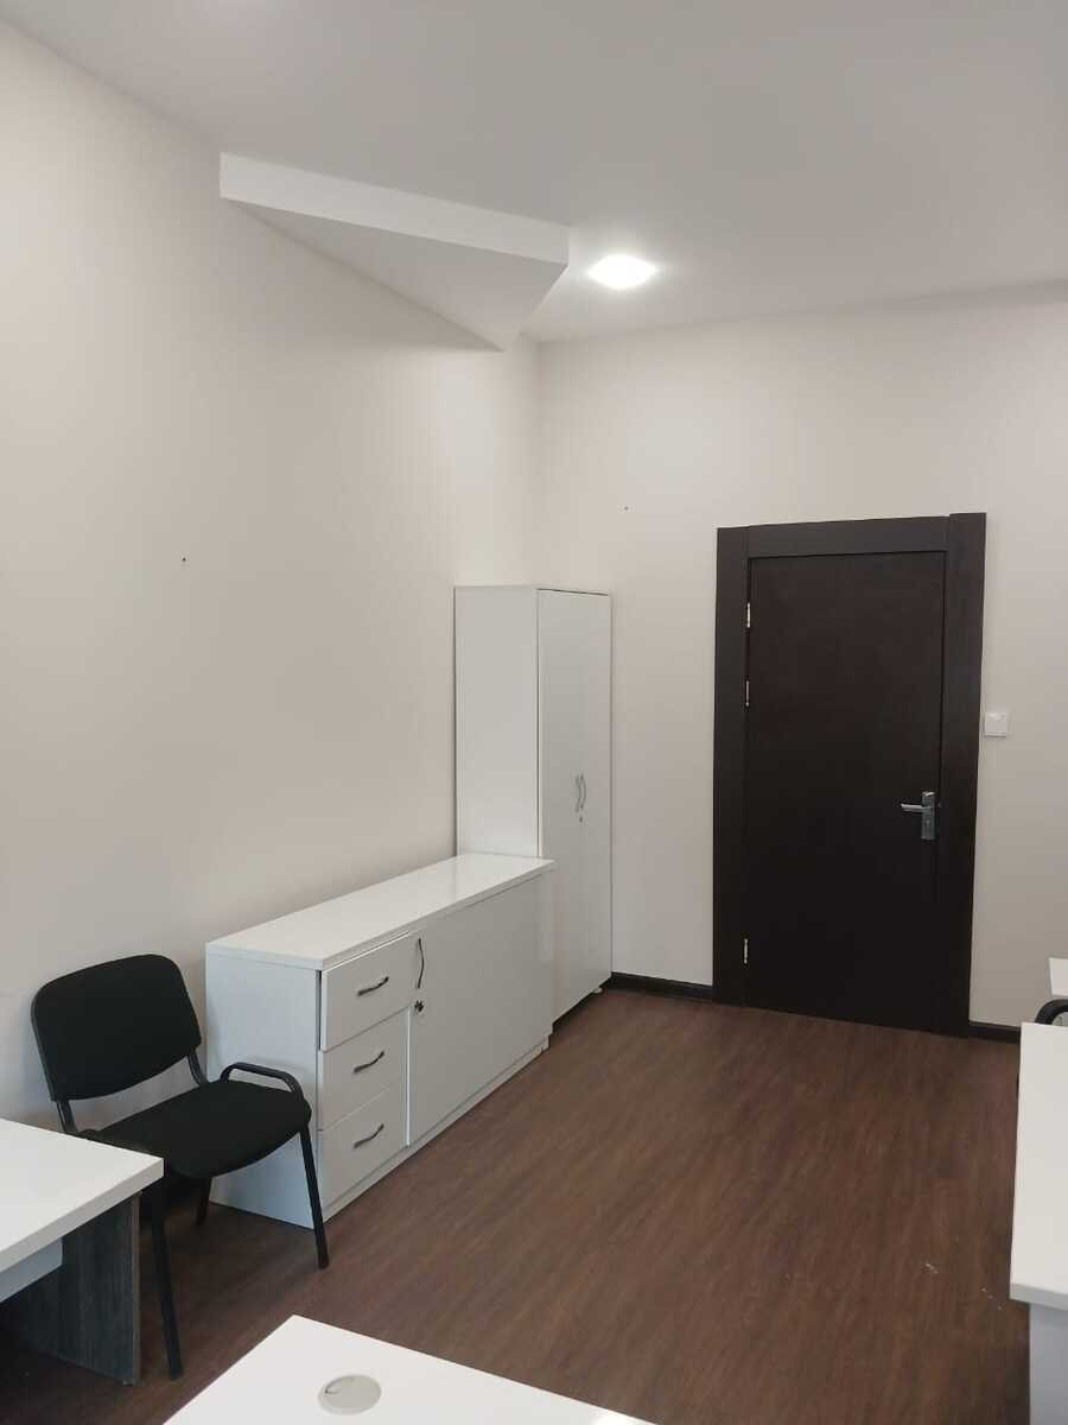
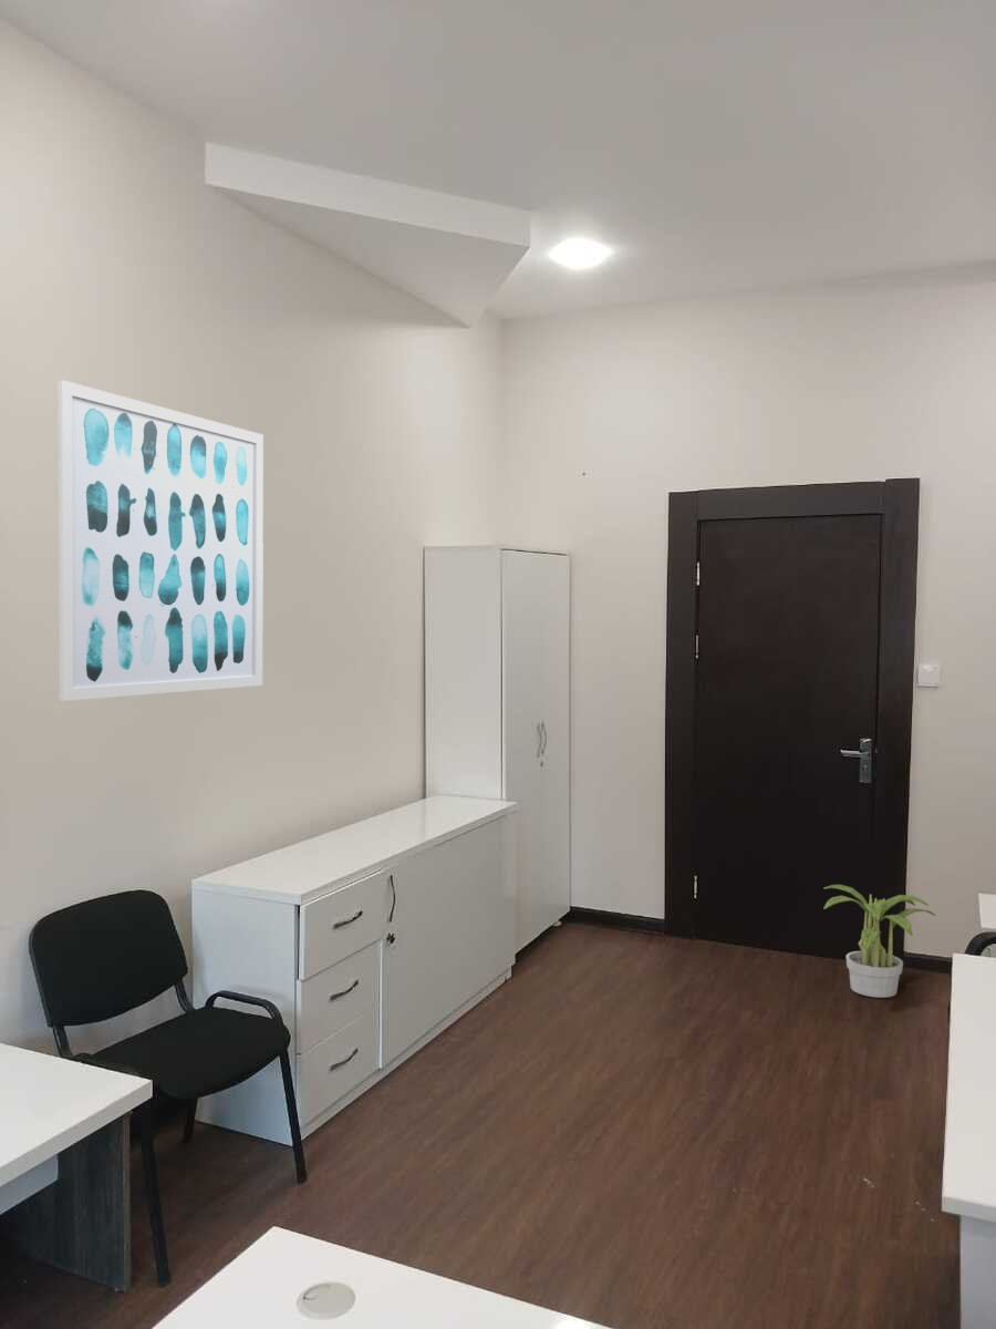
+ potted plant [822,884,936,999]
+ wall art [58,379,264,702]
